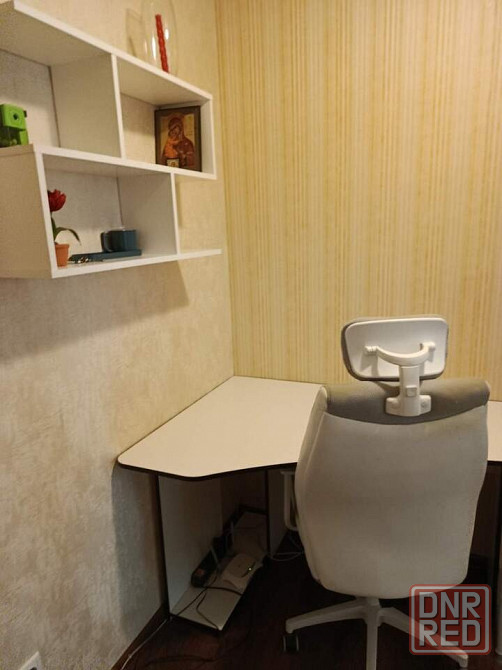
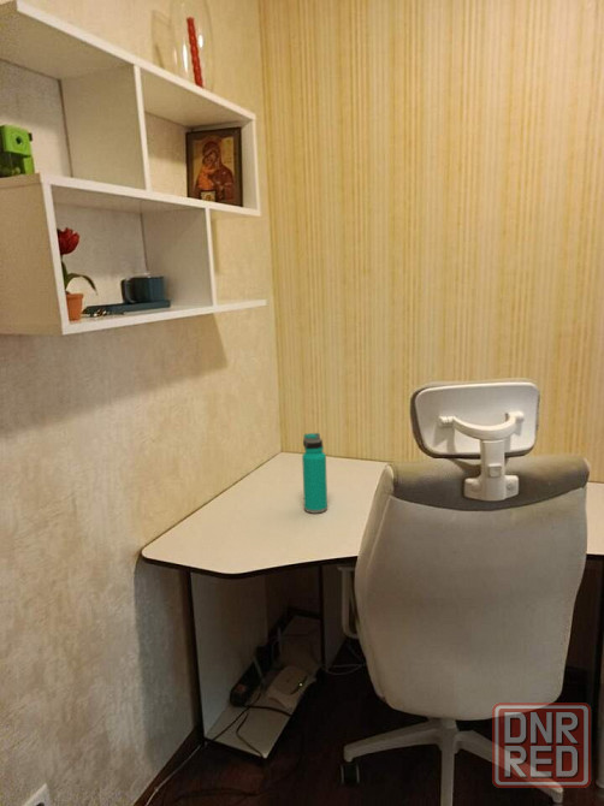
+ water bottle [301,432,328,515]
